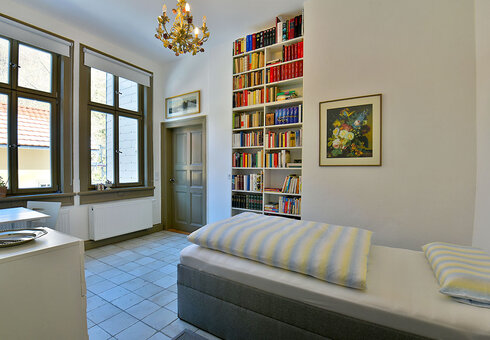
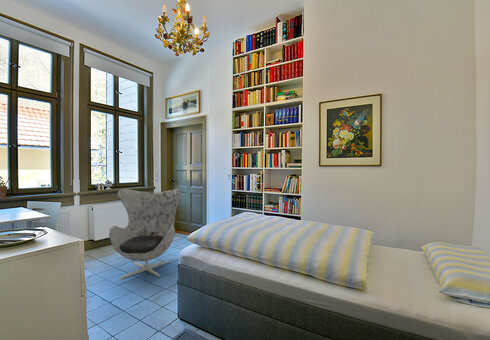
+ armchair [108,188,182,280]
